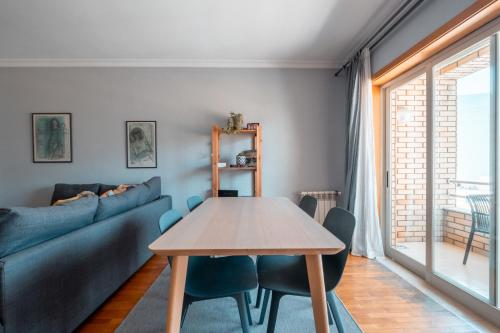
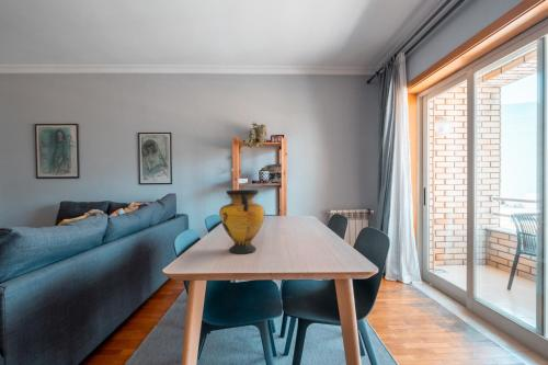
+ vase [218,189,266,254]
